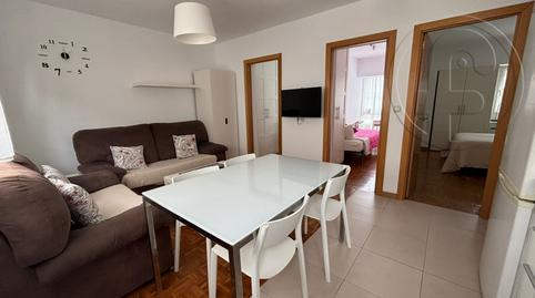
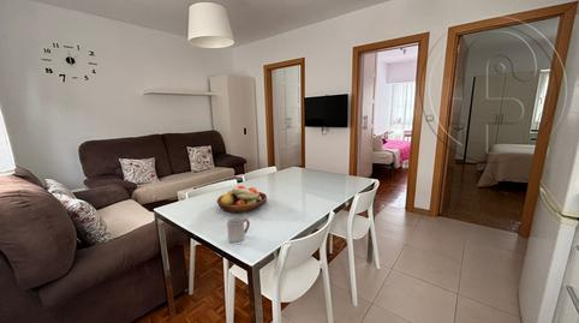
+ cup [226,216,251,244]
+ fruit bowl [216,185,268,214]
